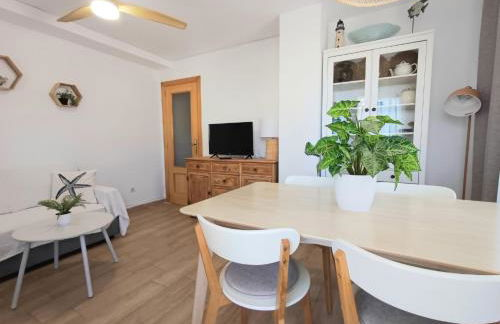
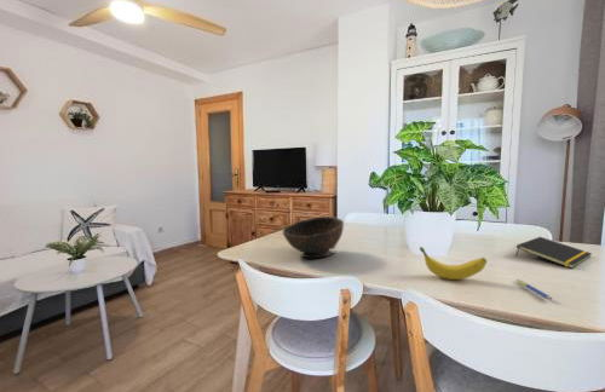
+ bowl [282,215,345,259]
+ banana [419,246,488,281]
+ pen [515,278,553,301]
+ notepad [514,236,593,270]
